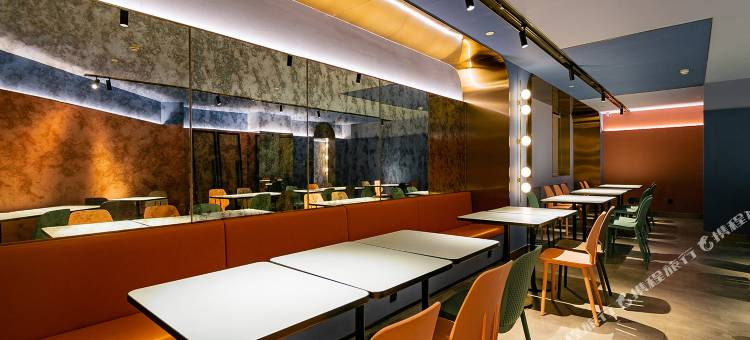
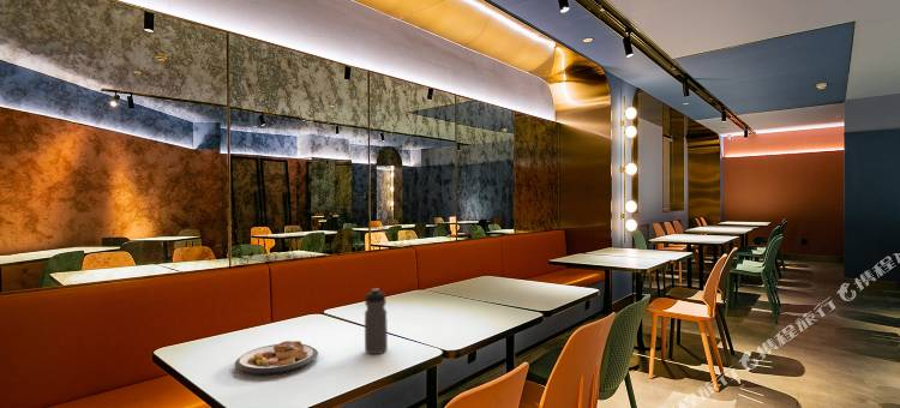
+ plate [234,340,319,377]
+ water bottle [364,287,389,355]
